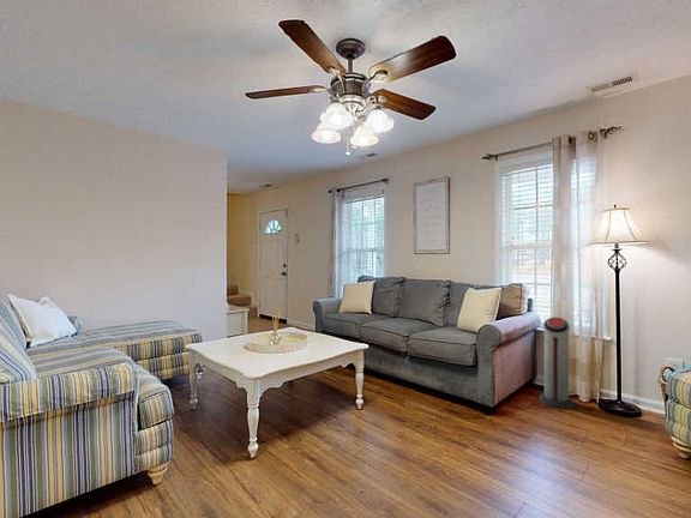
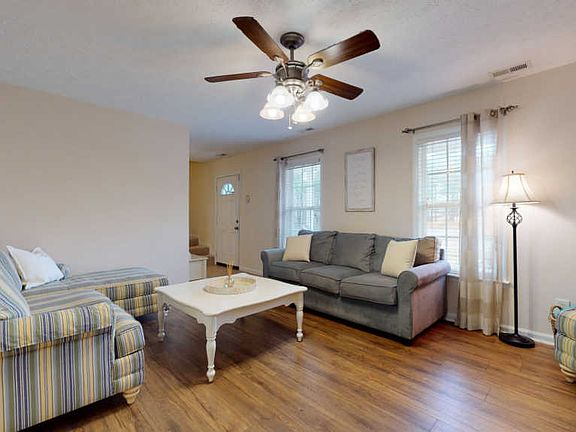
- air purifier [537,317,576,410]
